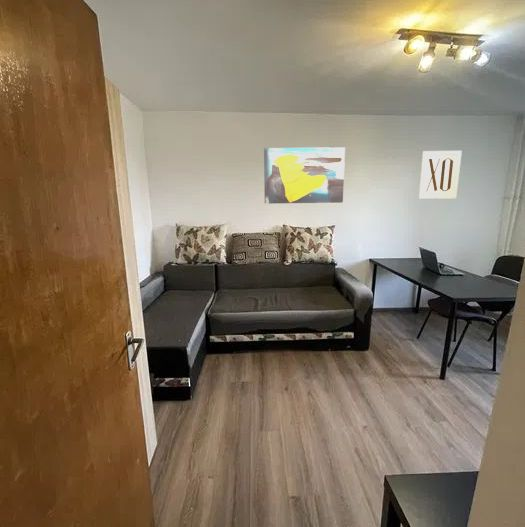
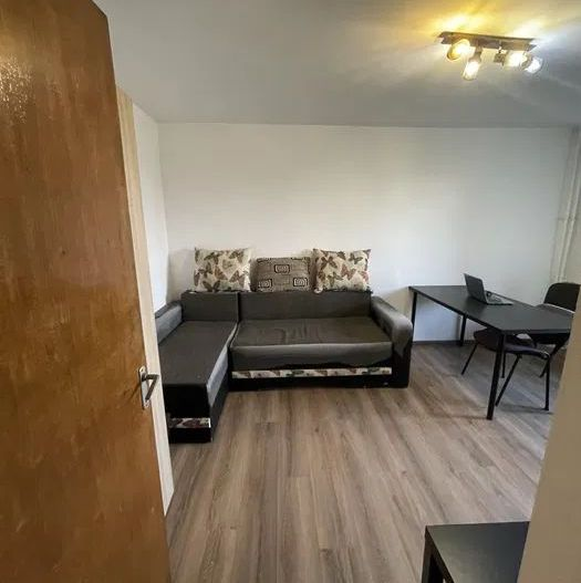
- wall art [263,146,346,205]
- wall art [417,150,463,200]
